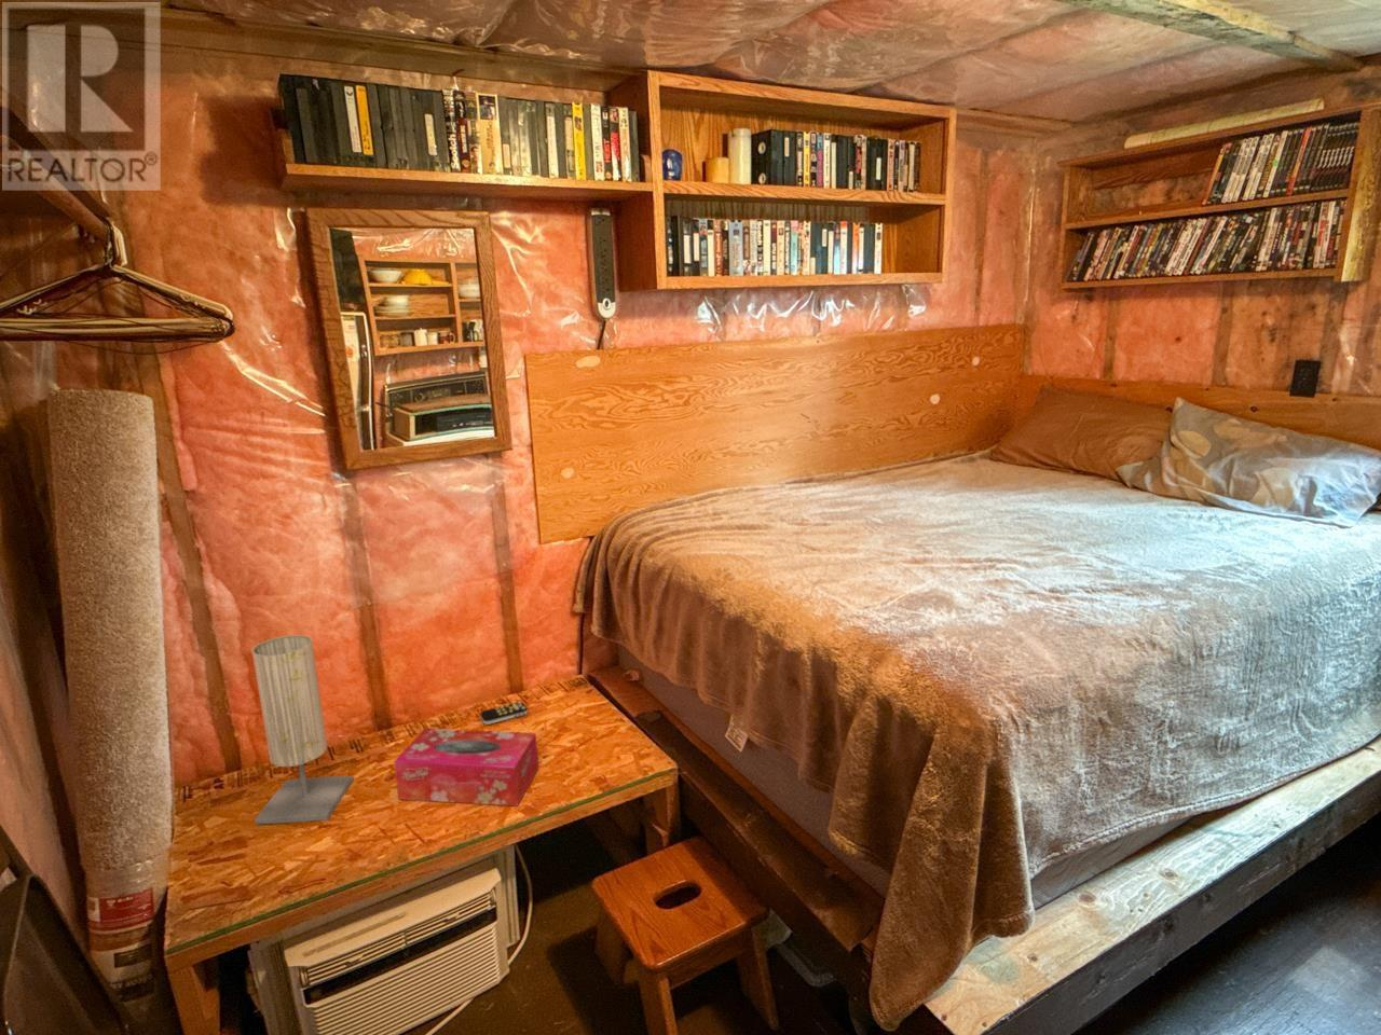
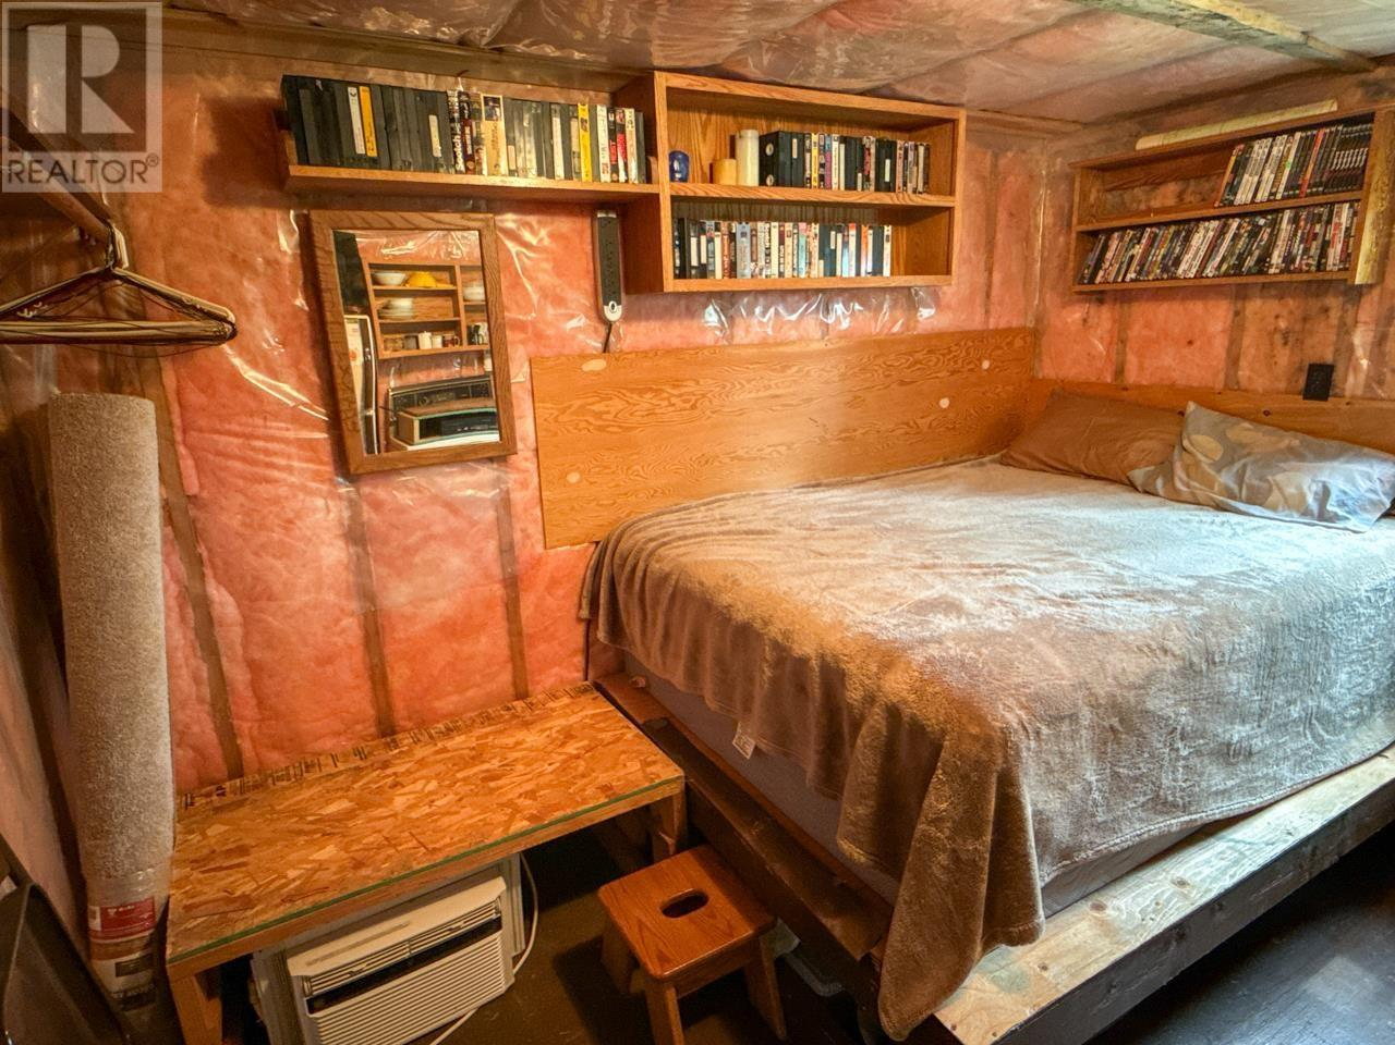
- remote control [480,701,528,725]
- tissue box [393,727,539,808]
- table lamp [251,634,353,826]
